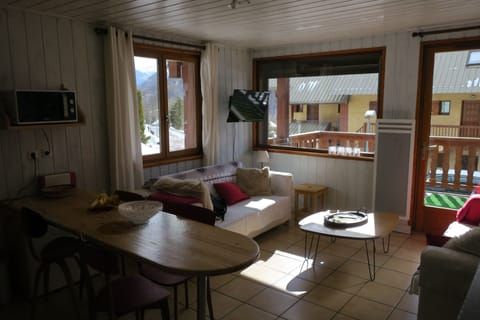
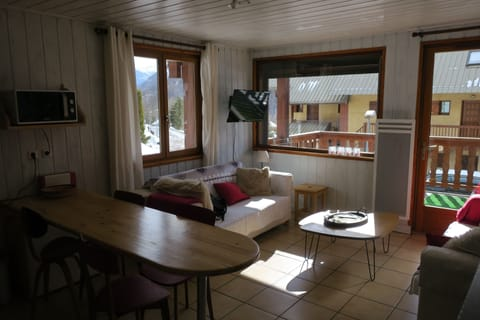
- banana bunch [89,190,121,210]
- decorative bowl [117,200,164,225]
